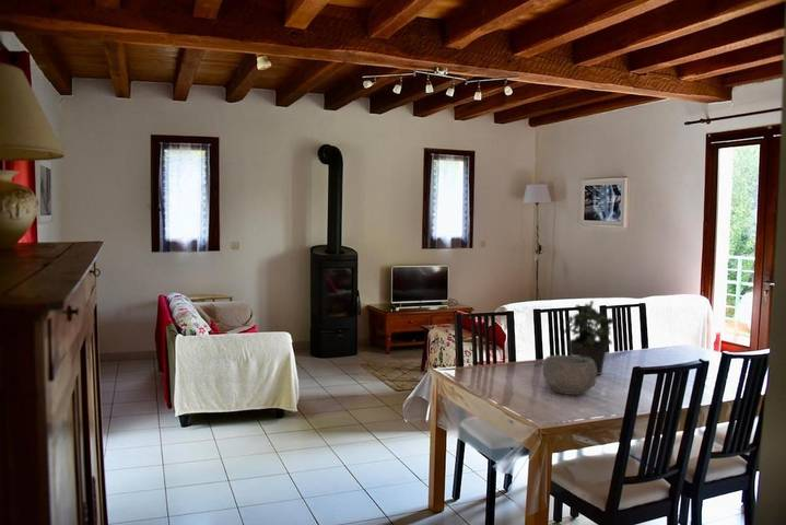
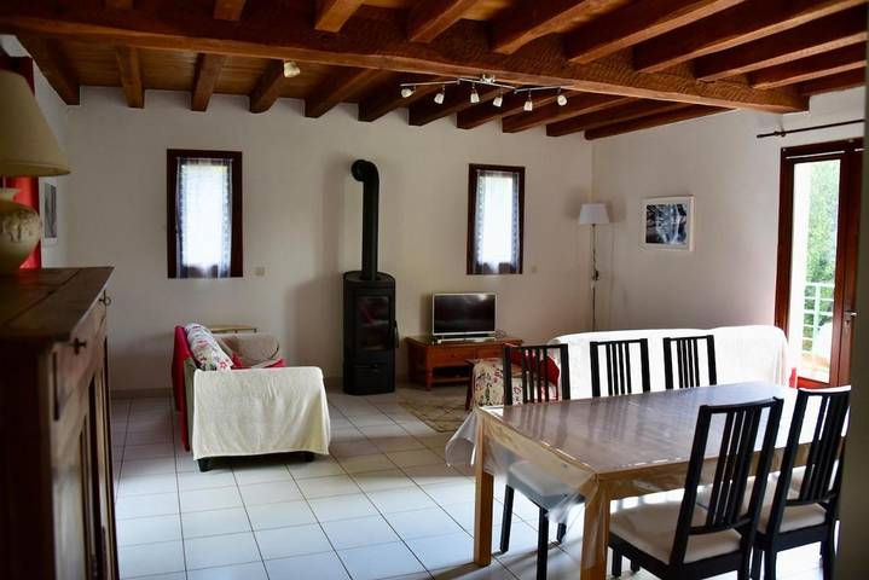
- potted plant [563,300,615,376]
- bowl [541,354,598,396]
